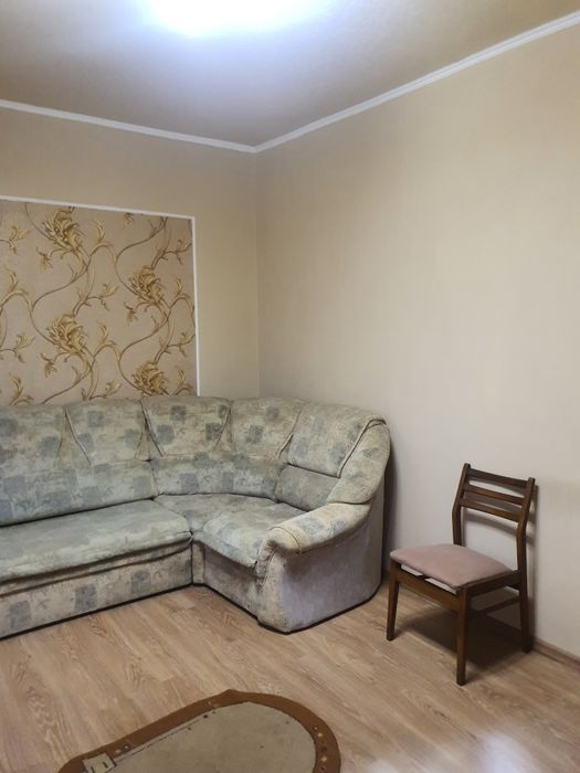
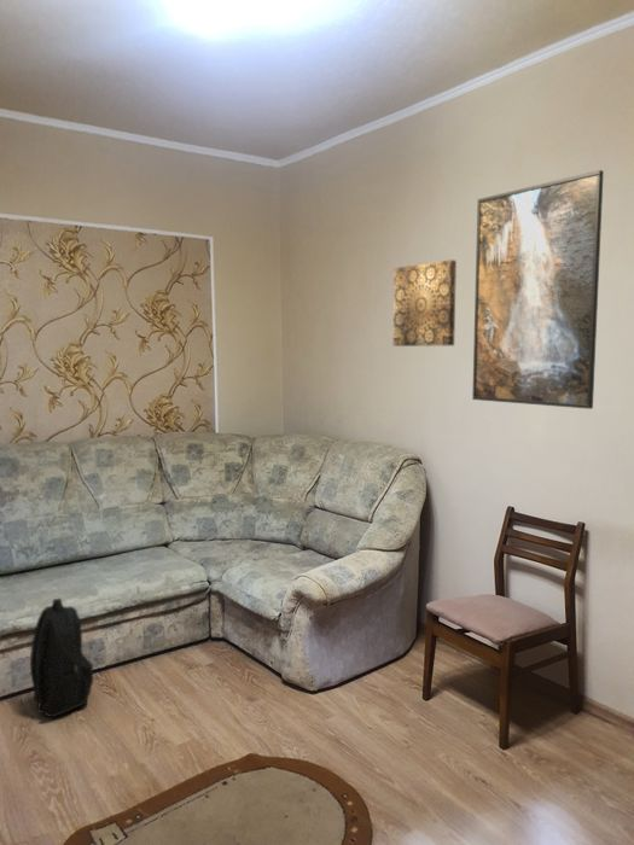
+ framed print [471,169,605,410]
+ wall art [392,258,458,348]
+ backpack [29,598,94,718]
